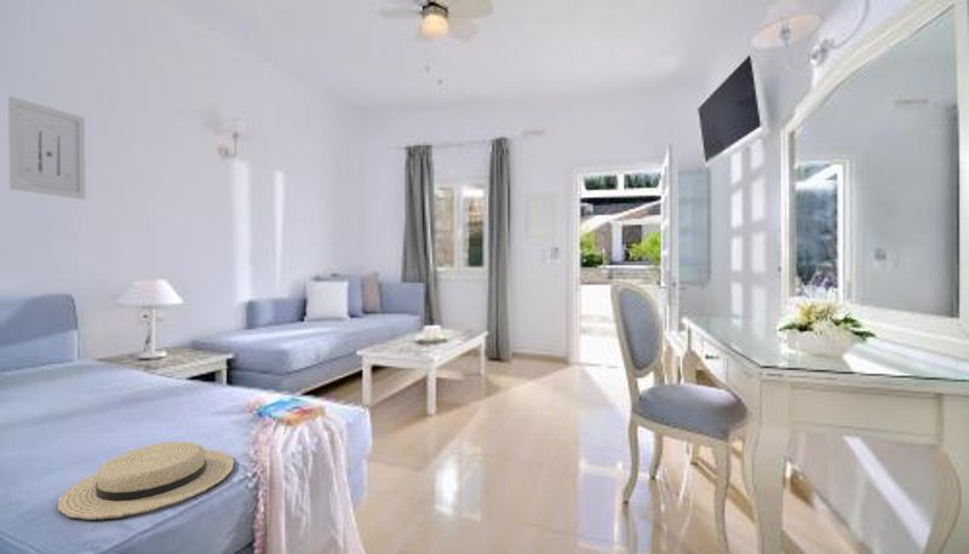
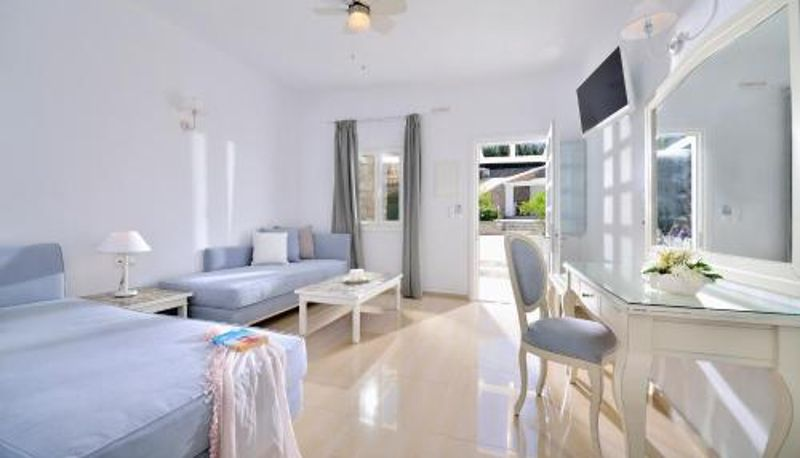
- wall art [7,94,87,201]
- sunhat [57,440,235,521]
